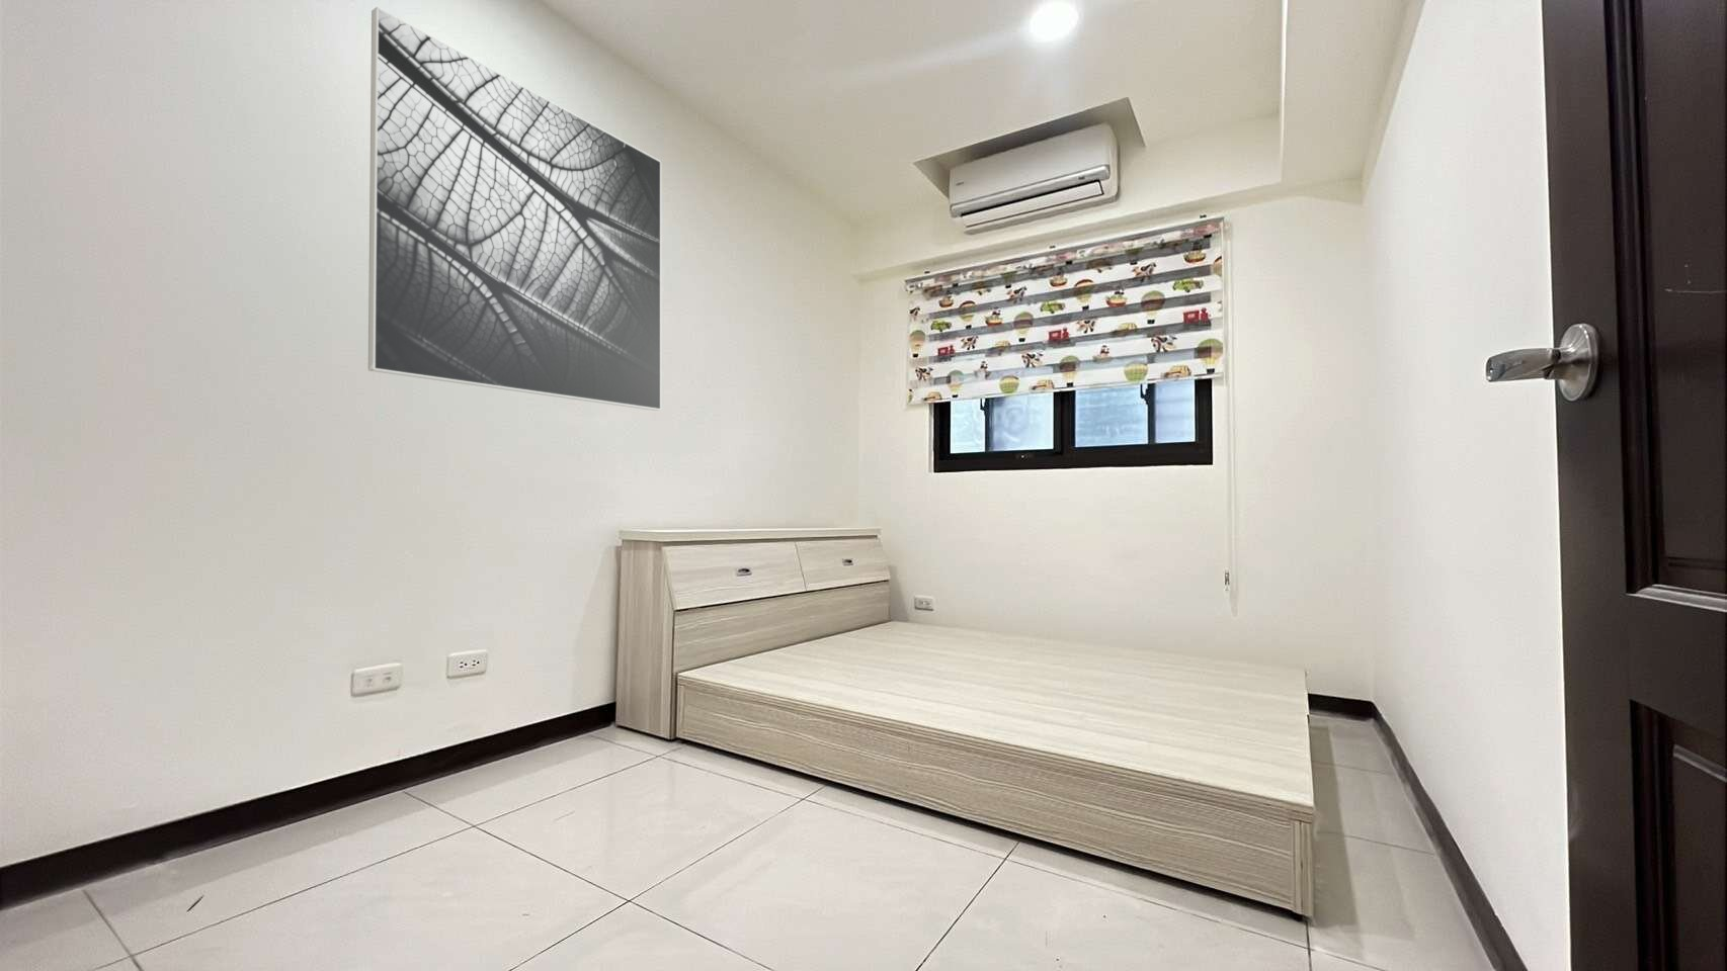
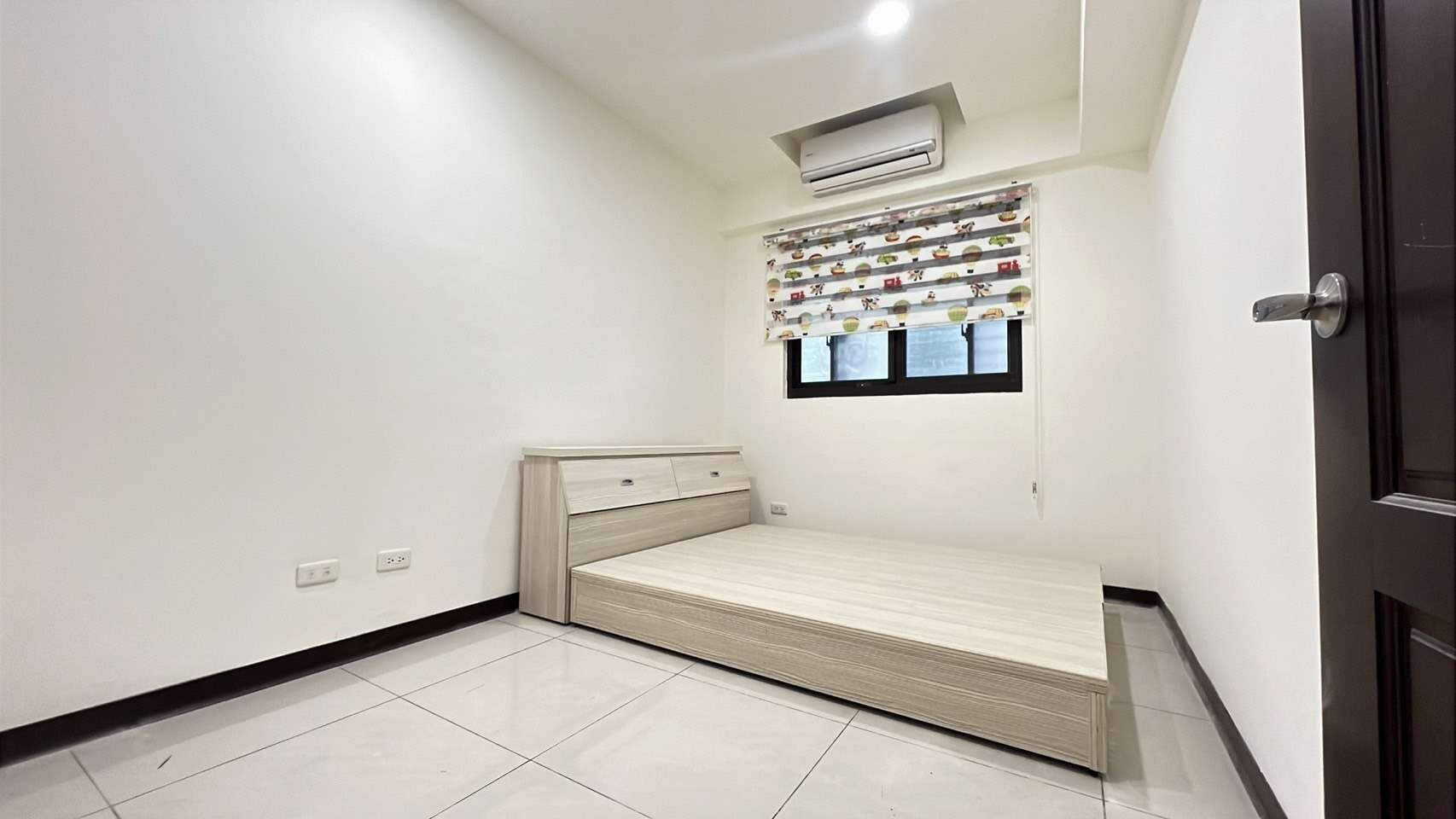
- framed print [368,6,662,411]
